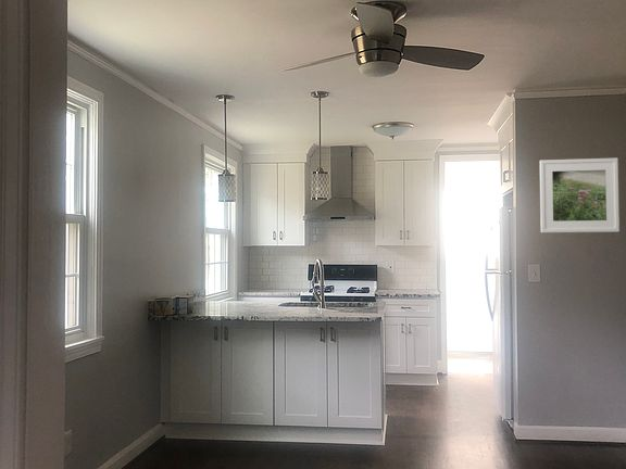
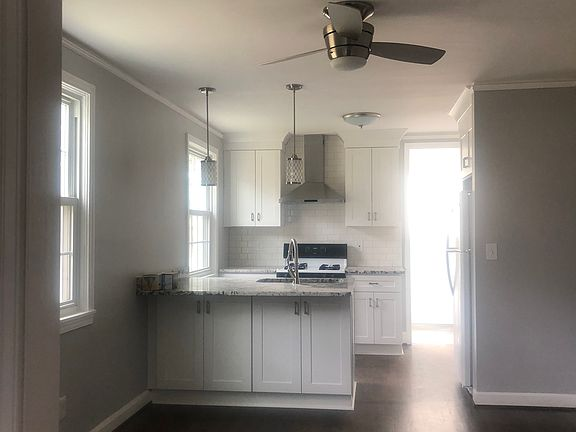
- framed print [539,157,621,233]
